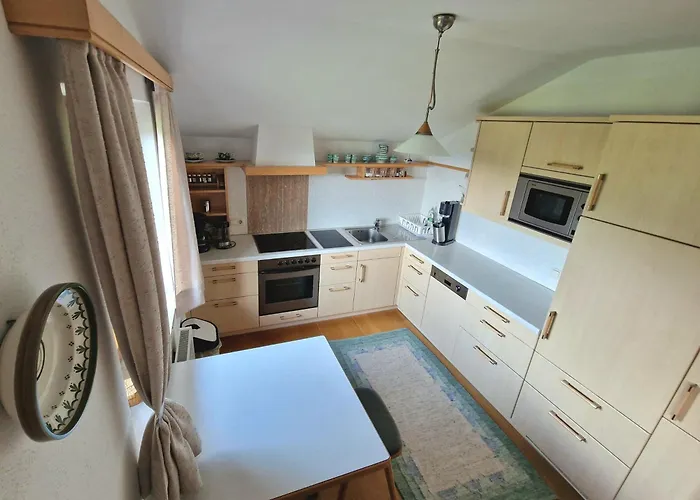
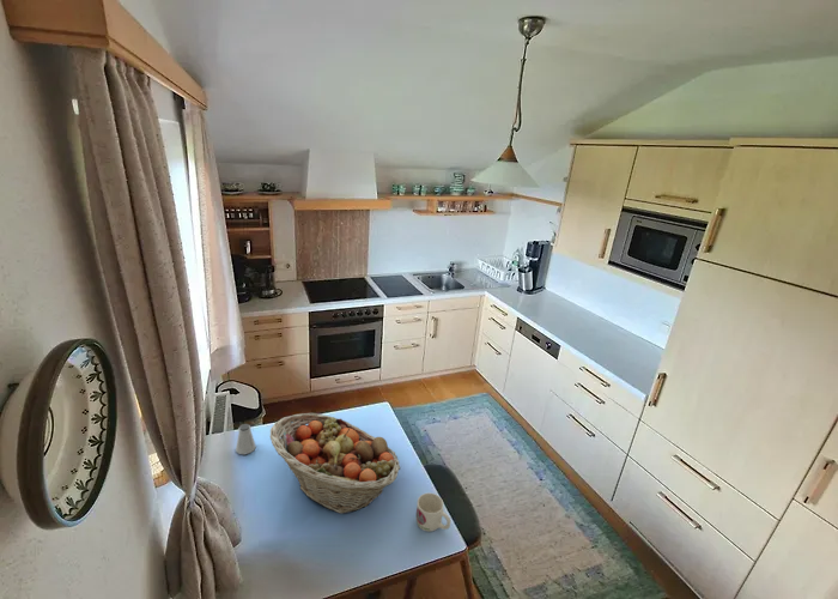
+ saltshaker [235,423,257,455]
+ fruit basket [269,412,401,515]
+ mug [415,492,451,533]
